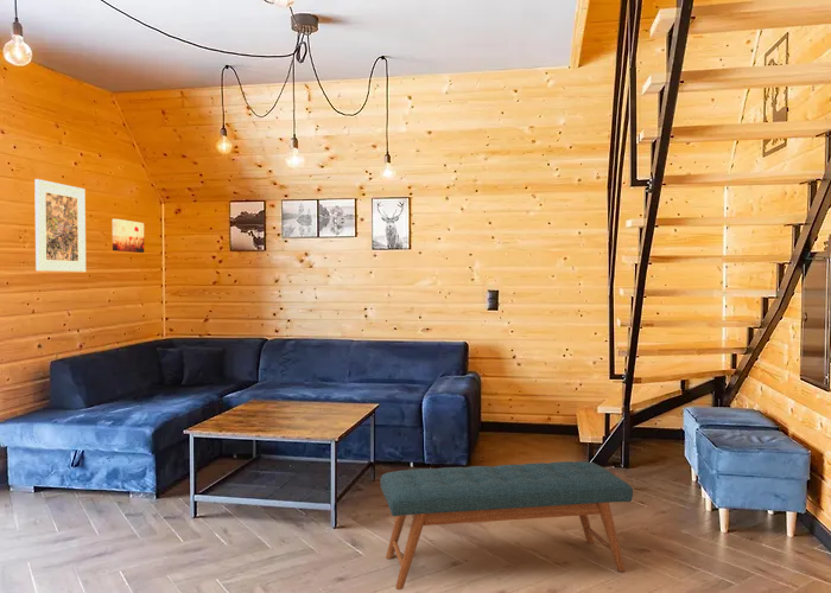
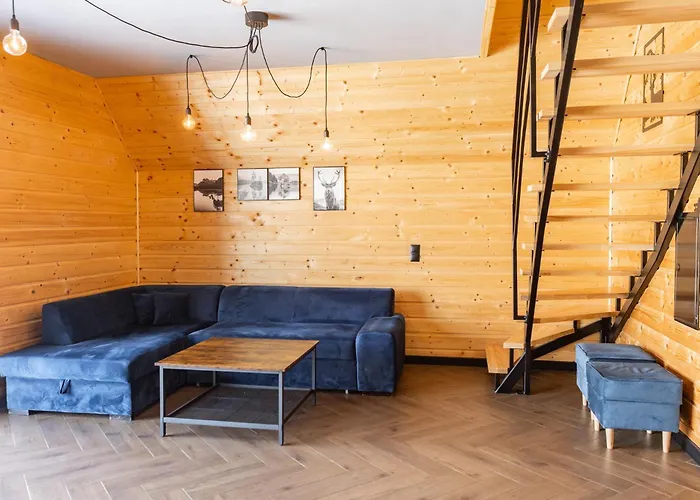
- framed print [33,178,87,273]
- bench [379,460,634,591]
- wall art [112,218,145,254]
